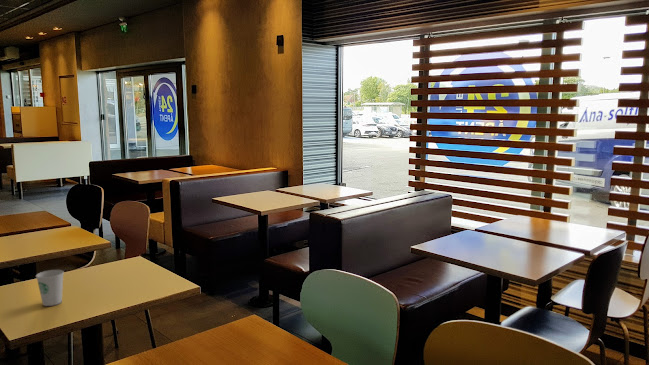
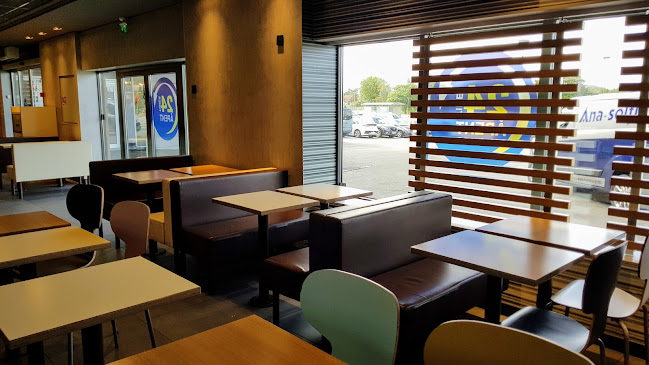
- paper cup [35,269,65,307]
